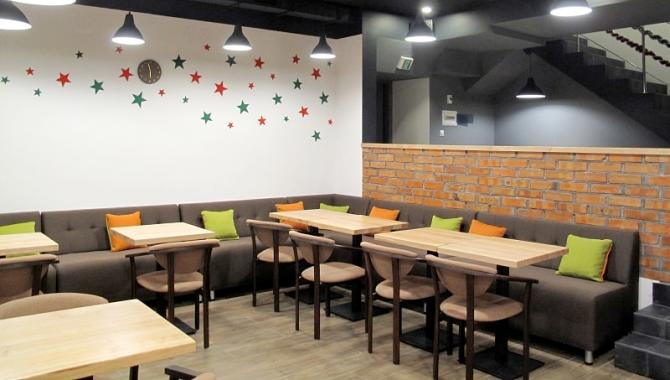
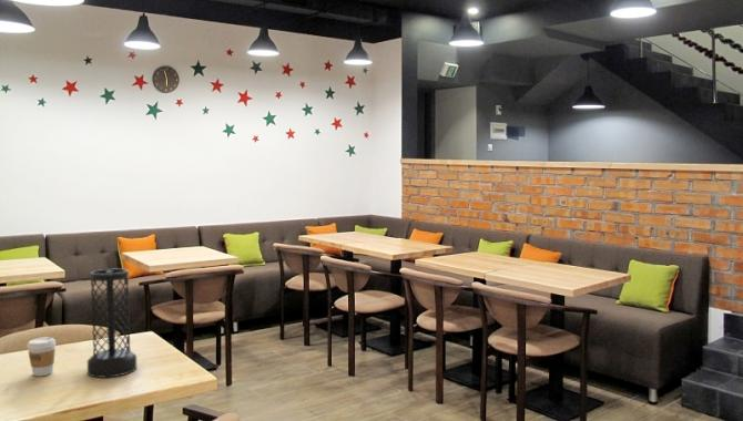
+ coffee cup [26,336,57,377]
+ vase [86,268,138,379]
